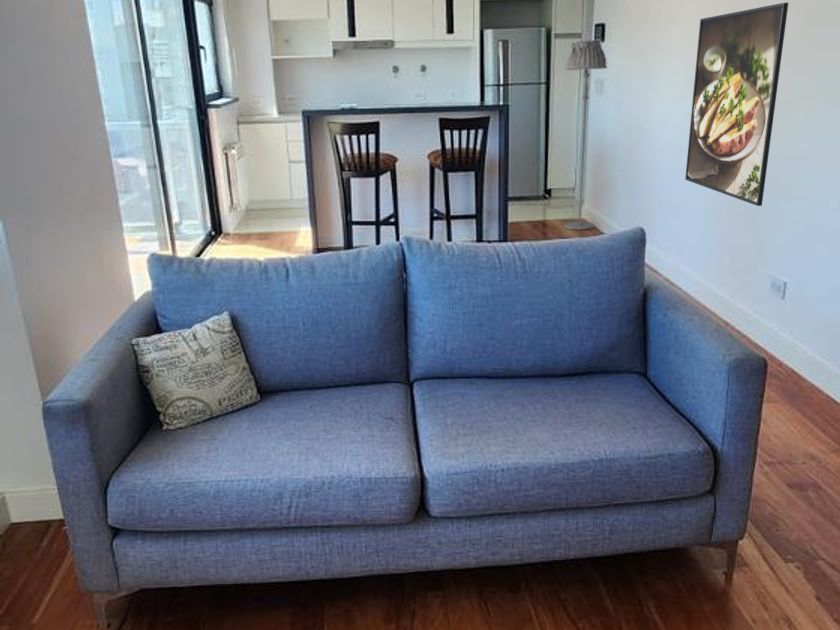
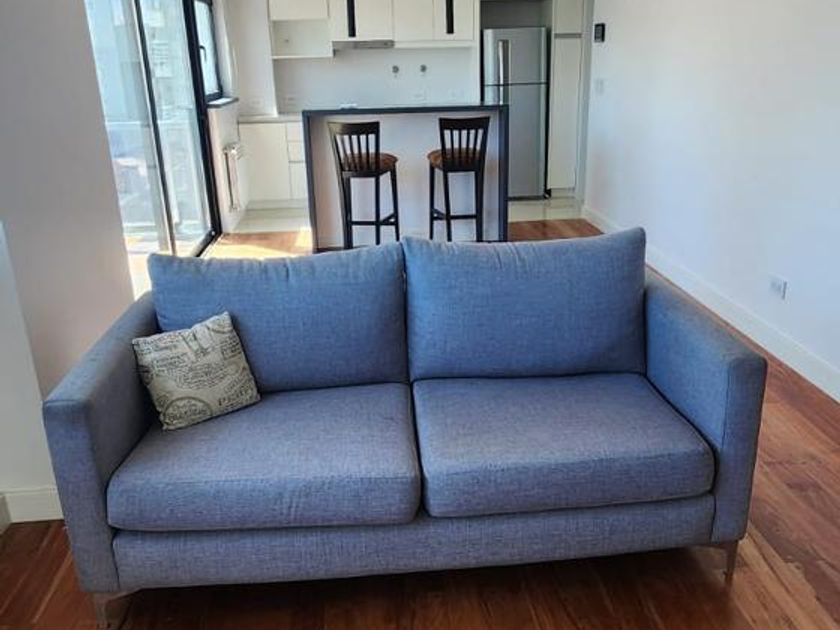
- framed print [684,2,789,207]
- floor lamp [563,39,608,231]
